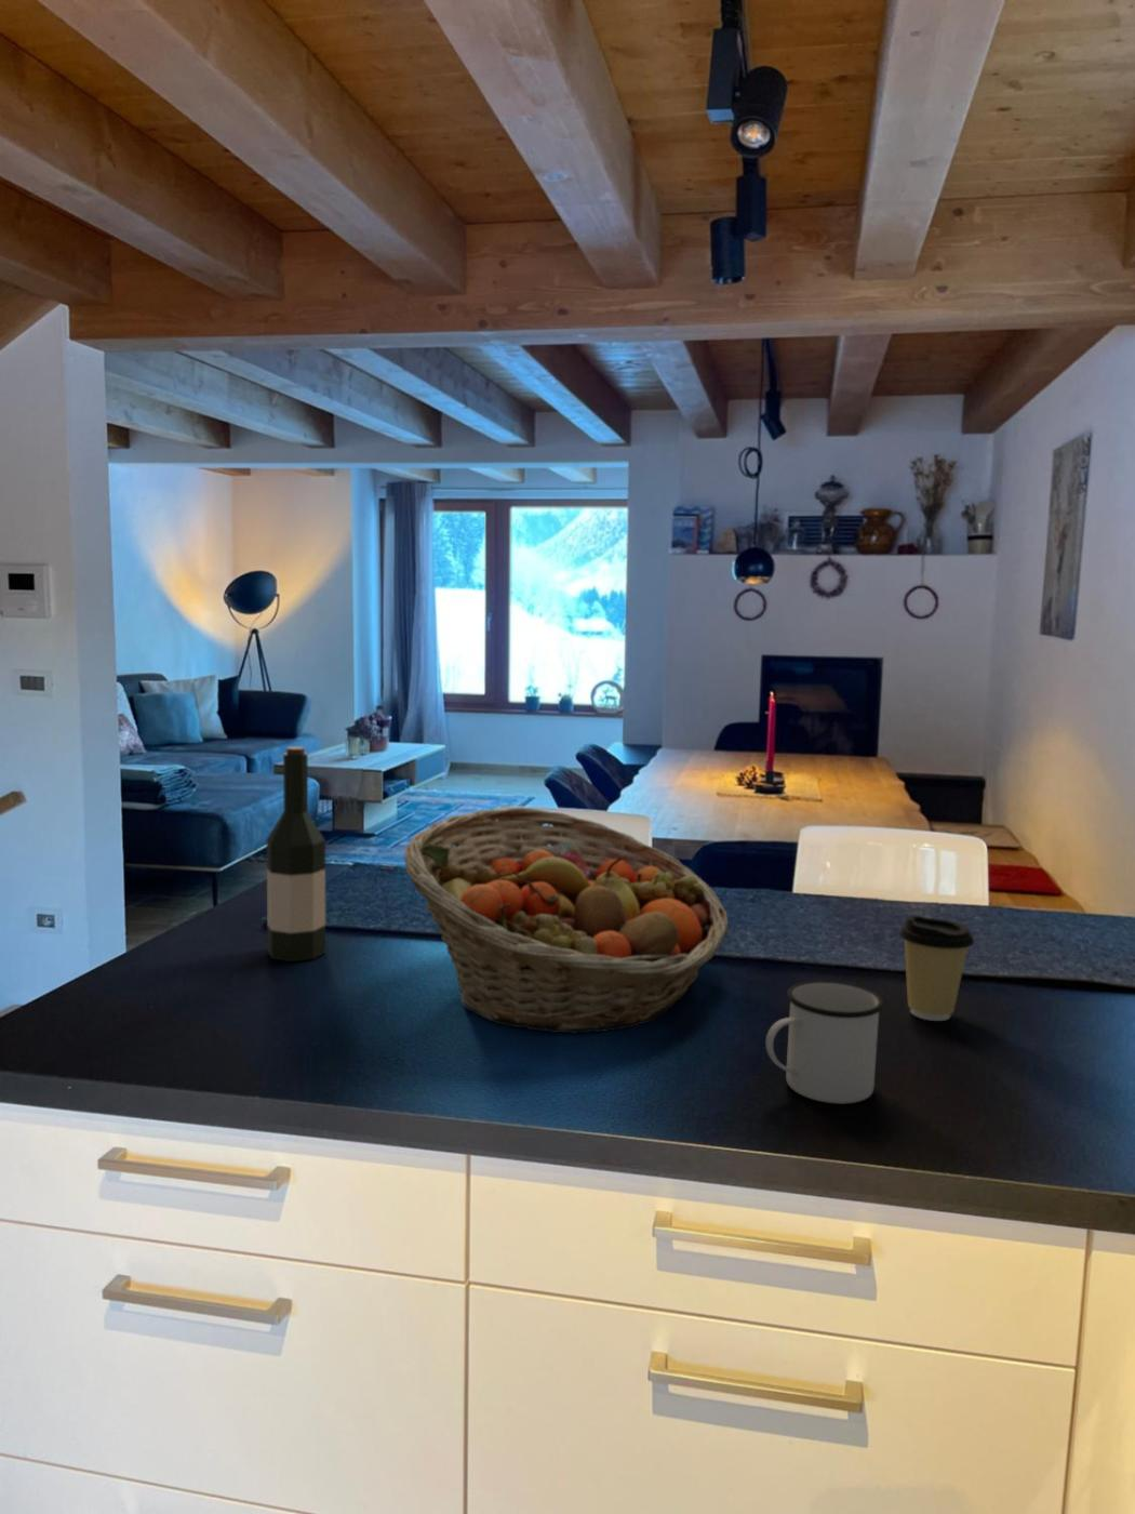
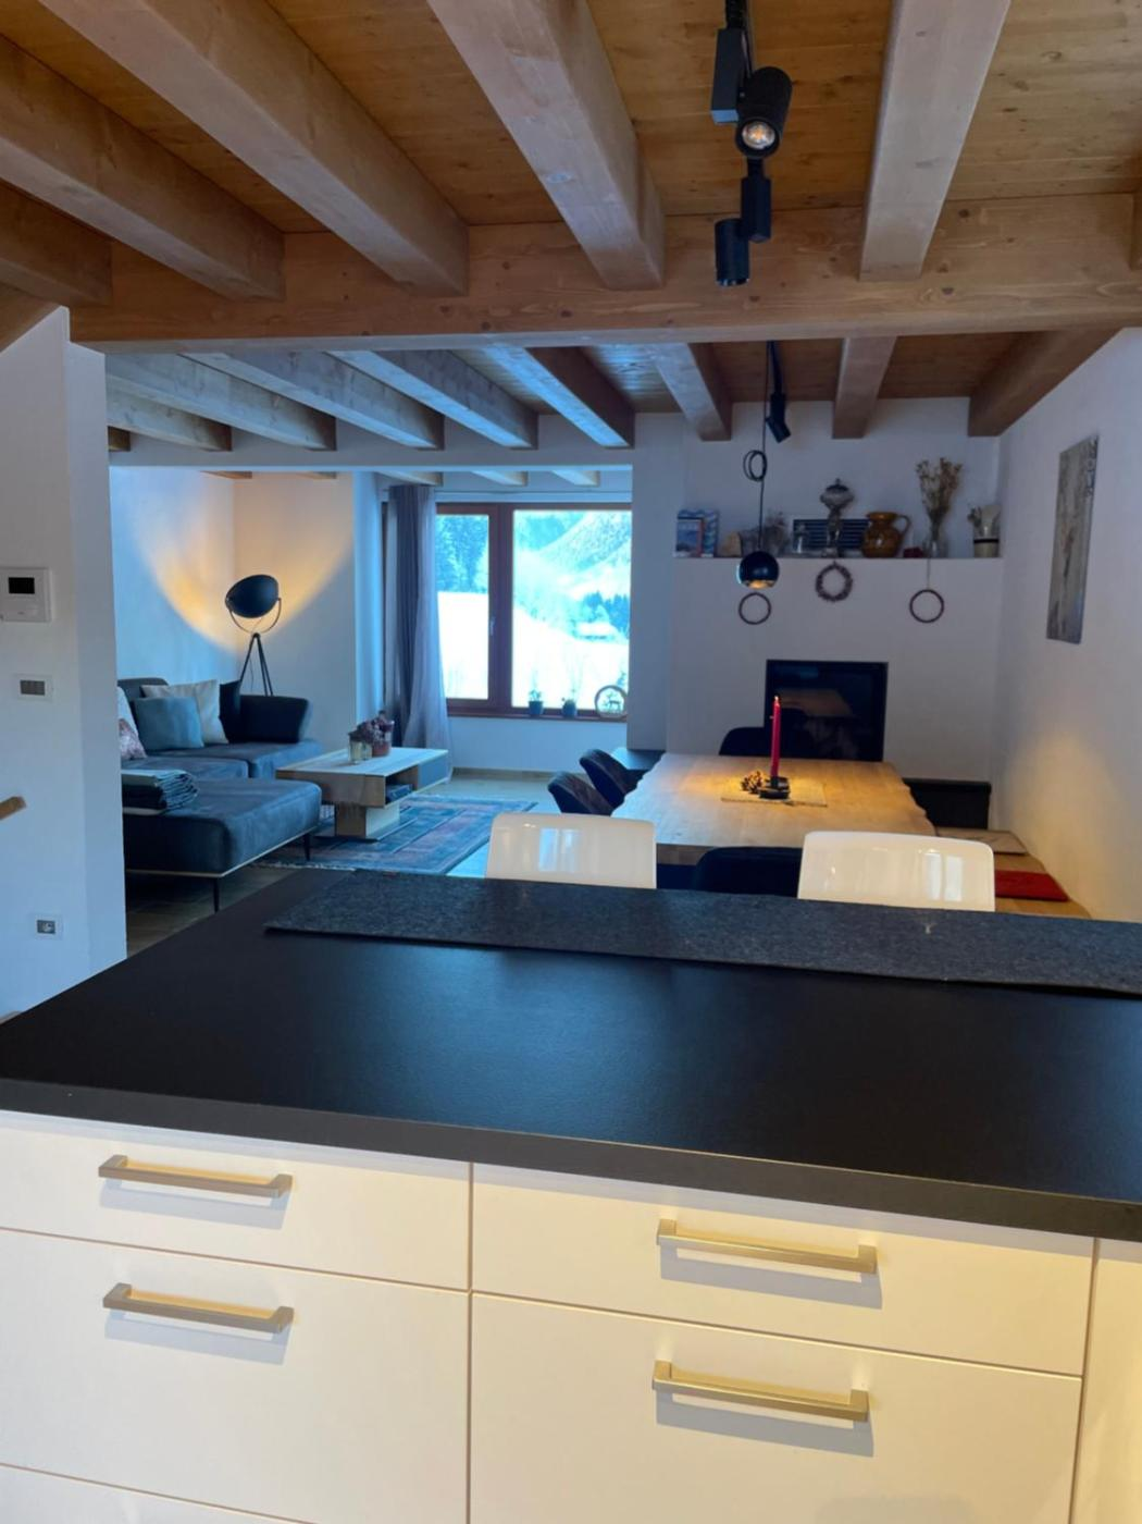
- wine bottle [266,746,327,962]
- coffee cup [898,914,975,1022]
- fruit basket [403,807,730,1034]
- mug [765,980,885,1105]
